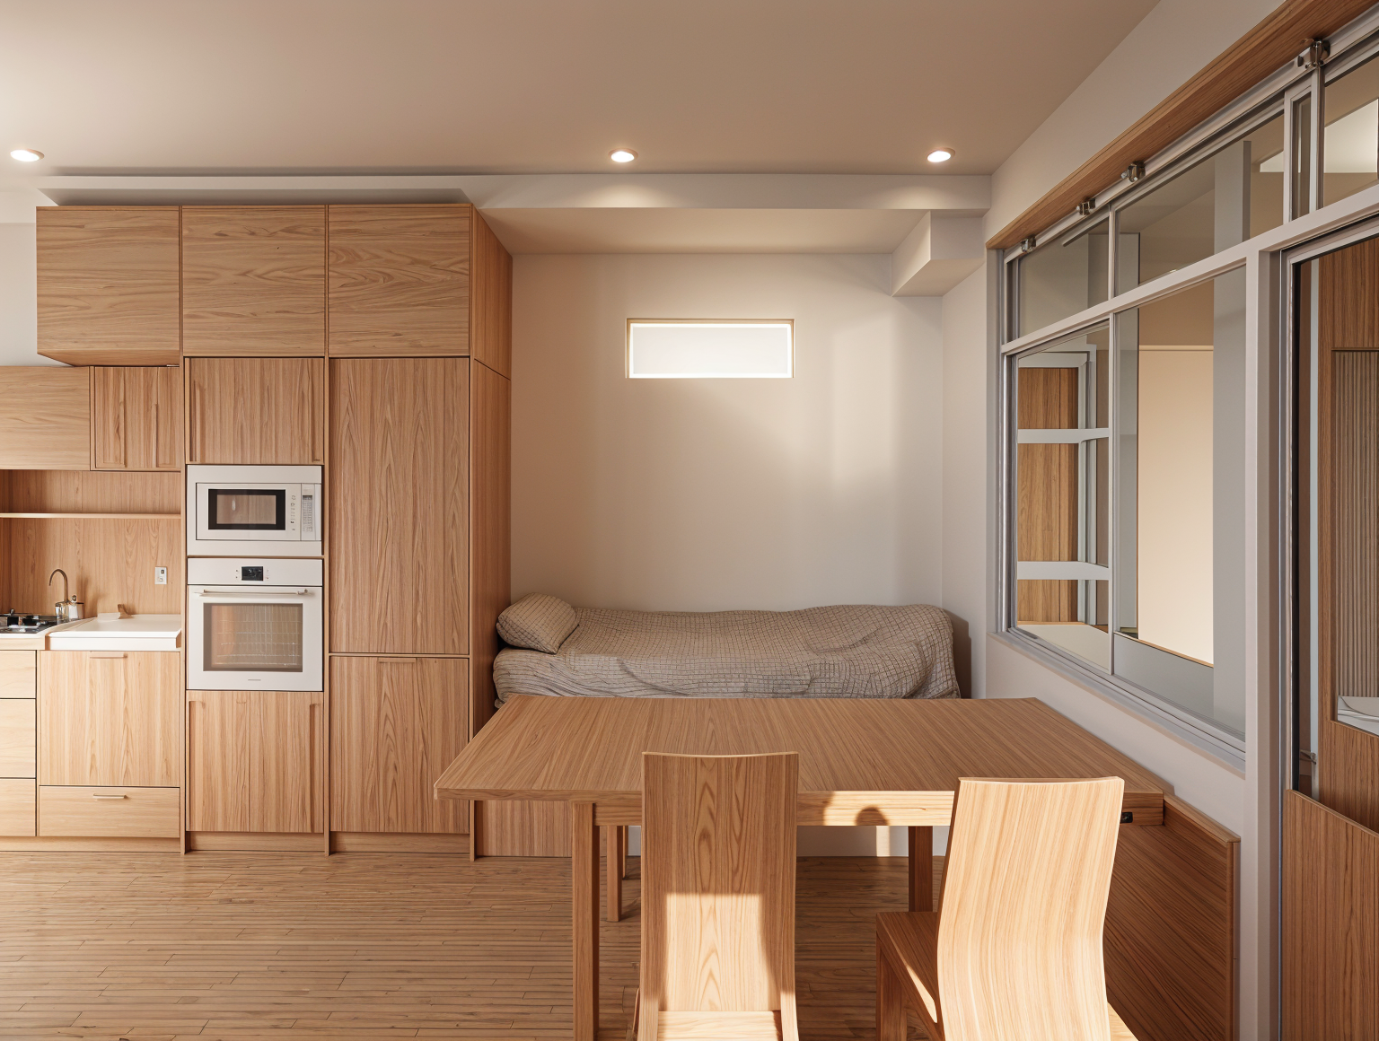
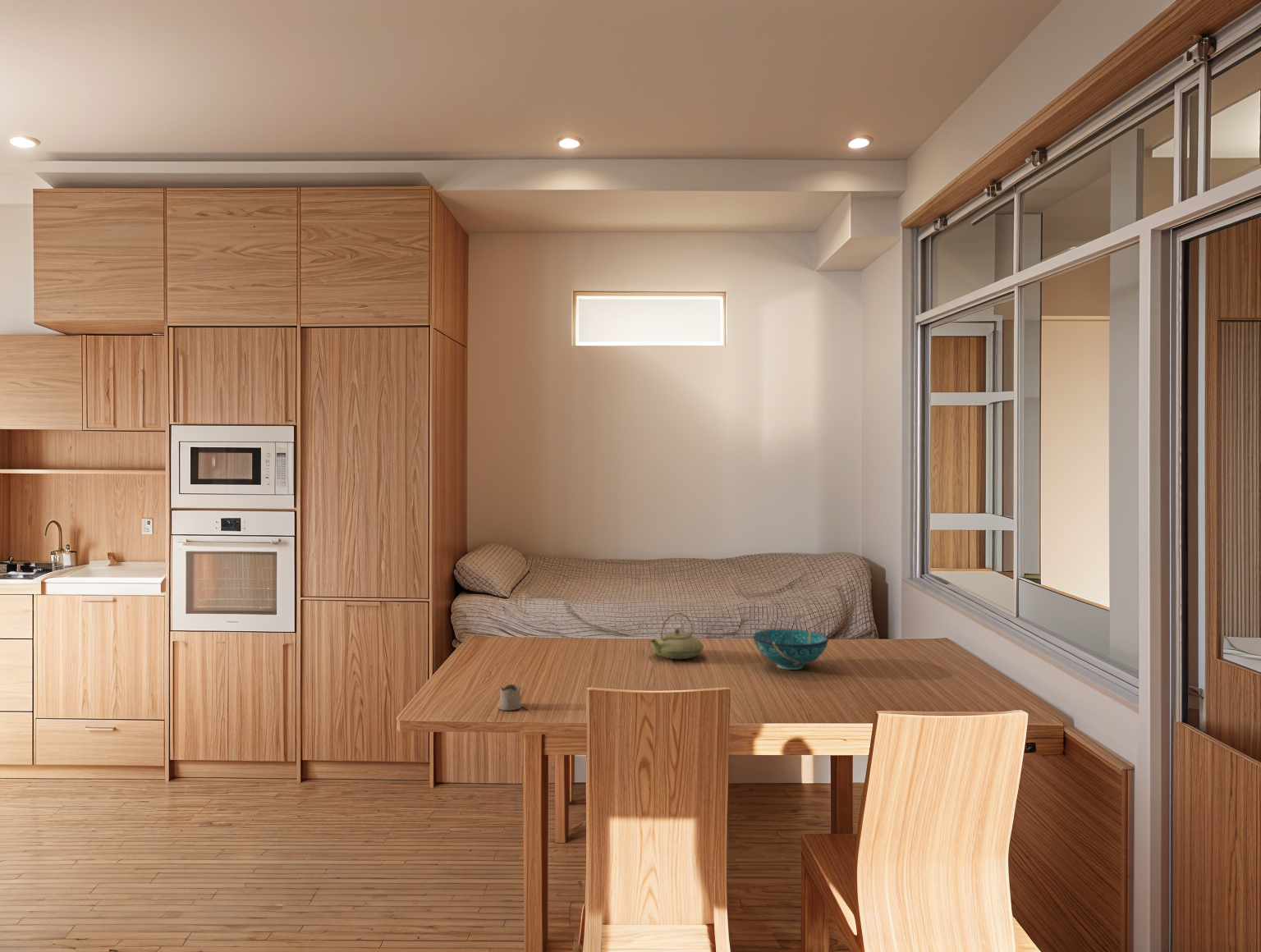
+ tea glass holder [498,680,528,711]
+ decorative bowl [752,629,829,671]
+ teapot [649,612,704,660]
